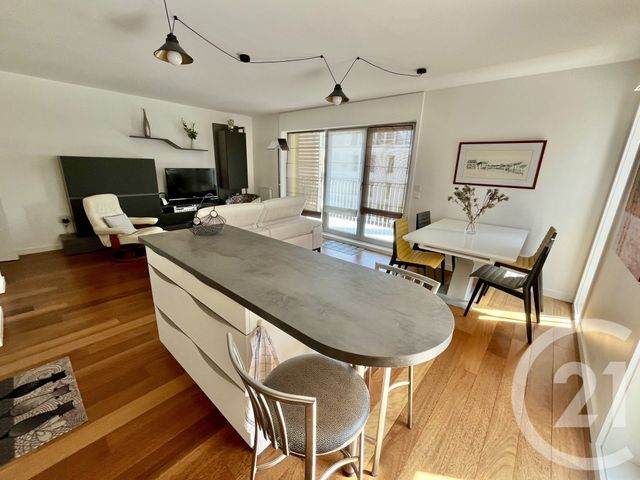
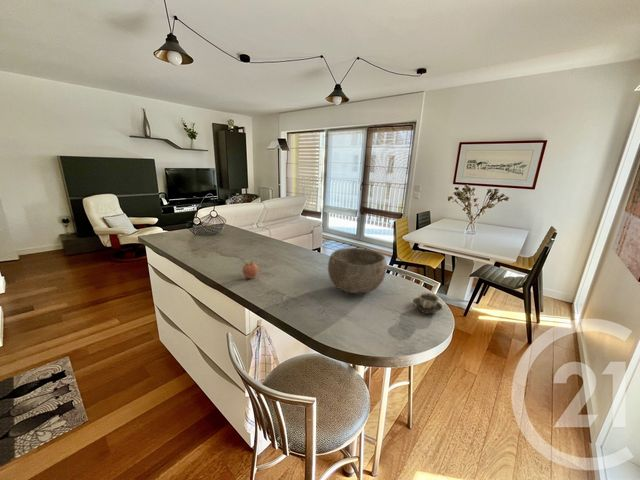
+ cup [412,291,443,315]
+ fruit [241,260,259,280]
+ bowl [327,247,388,294]
